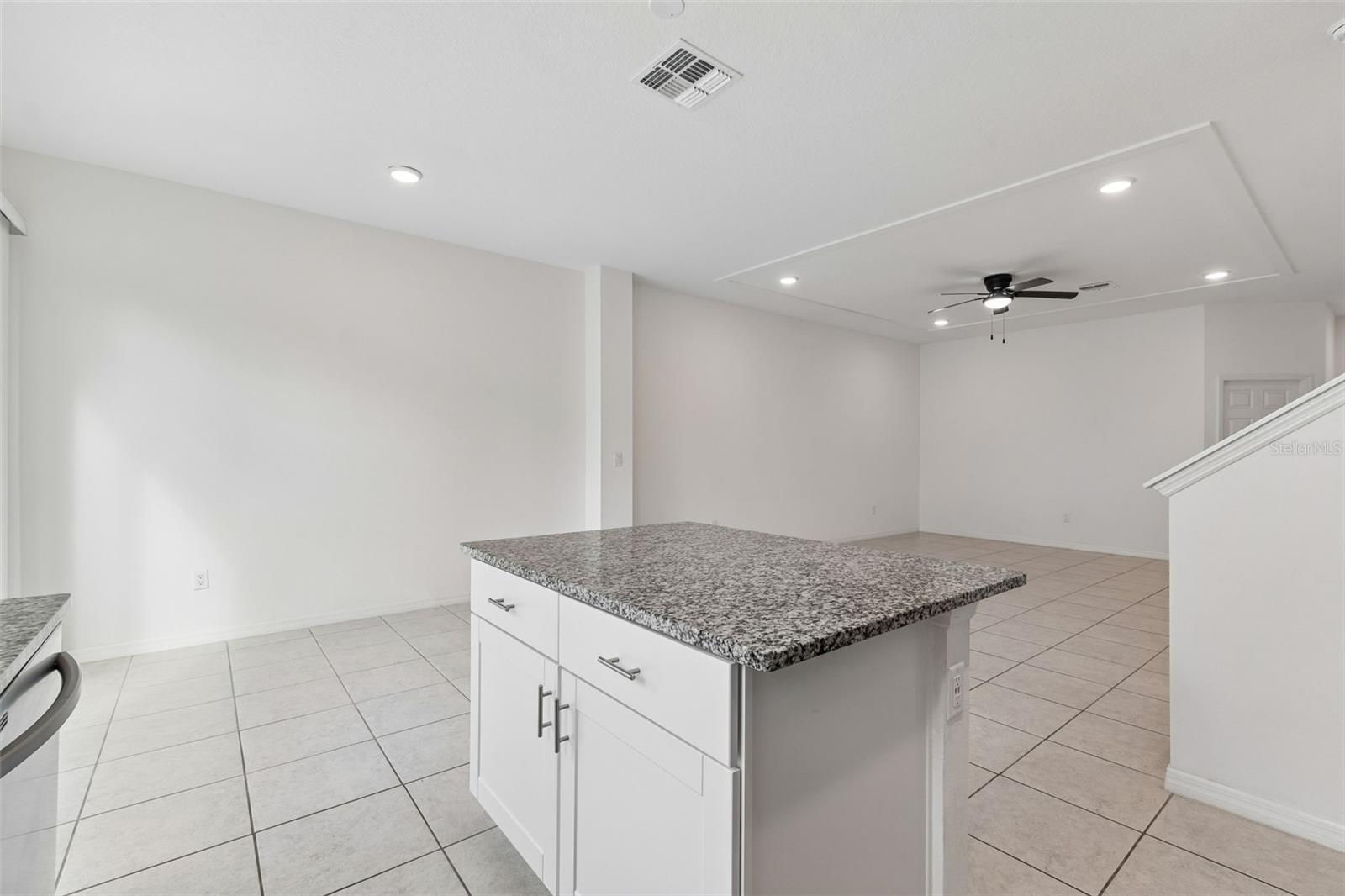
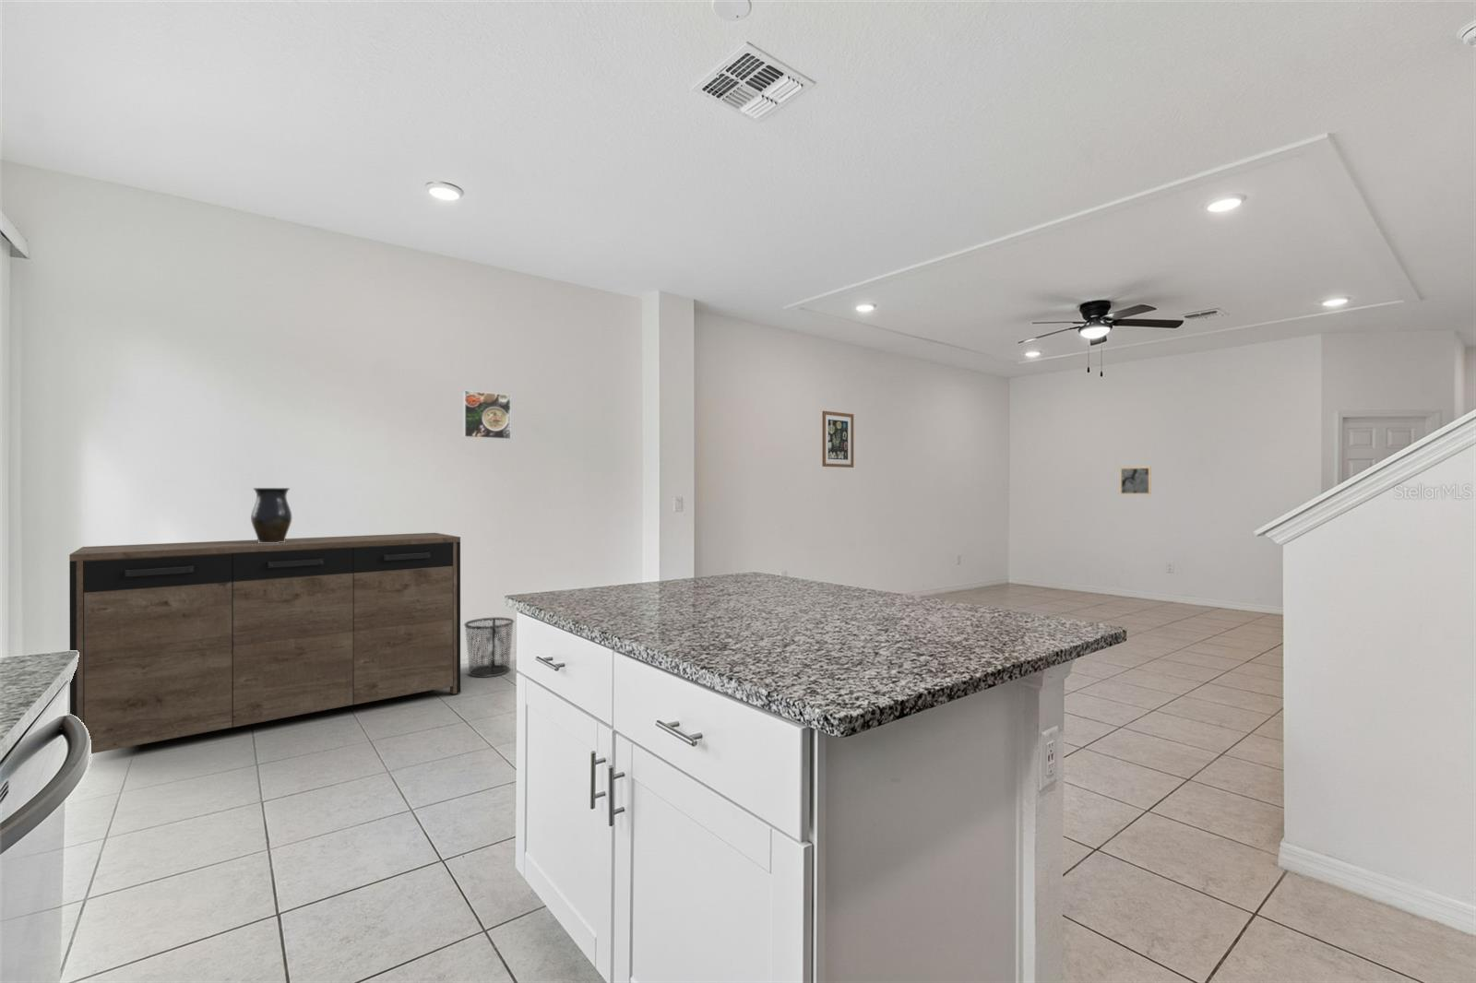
+ vase [250,487,292,543]
+ waste bin [463,617,515,679]
+ wall art [821,410,854,468]
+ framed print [462,391,512,441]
+ wall art [1120,465,1151,495]
+ sideboard [68,532,461,755]
